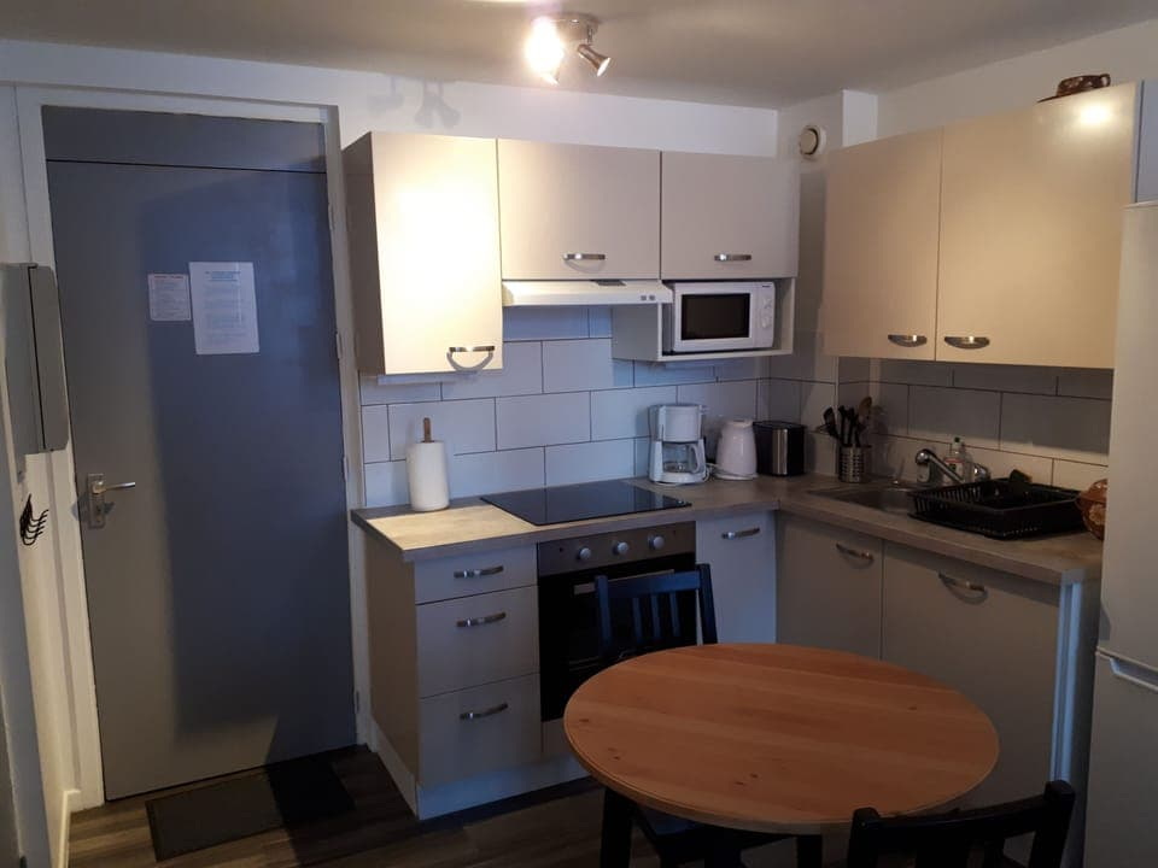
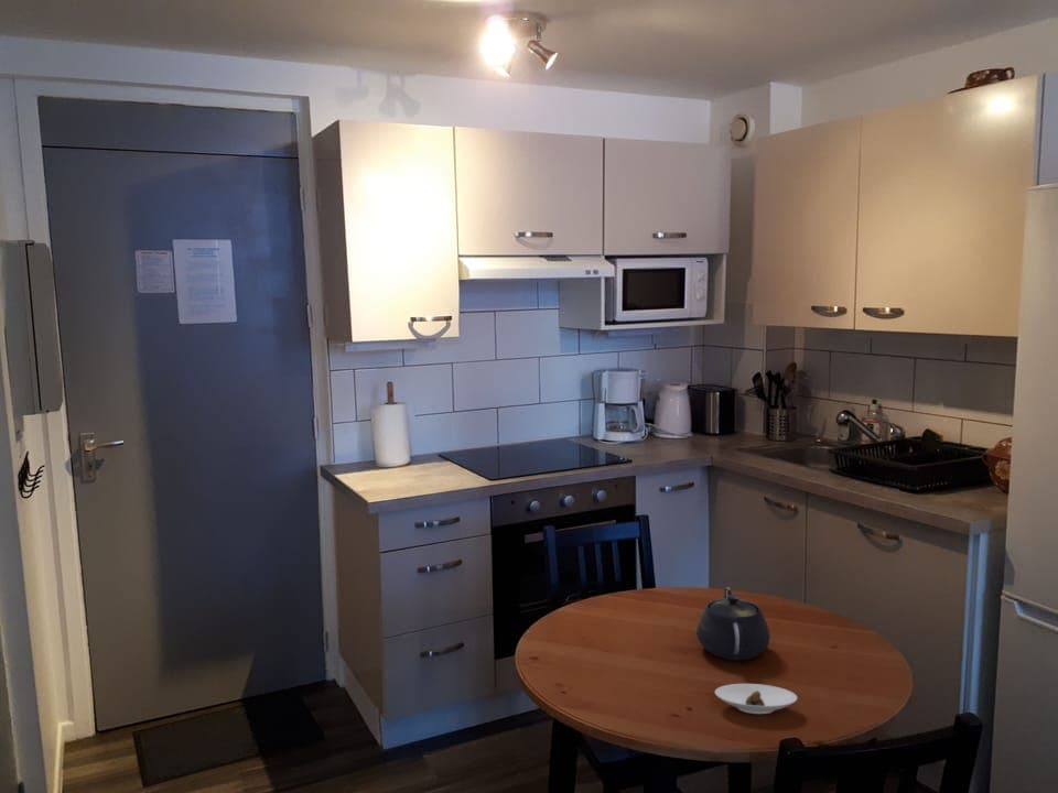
+ teapot [695,586,771,661]
+ saucer [714,683,798,715]
